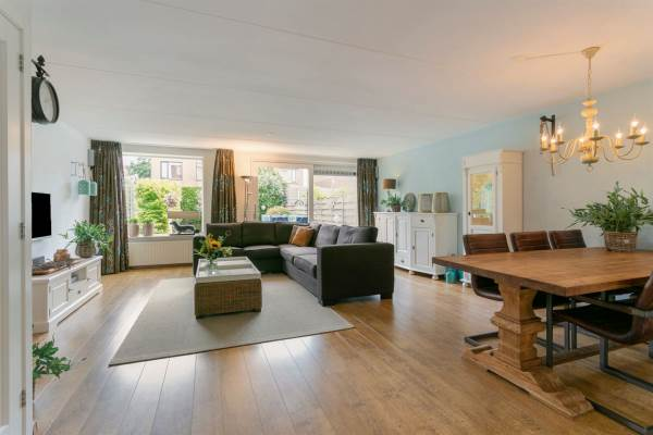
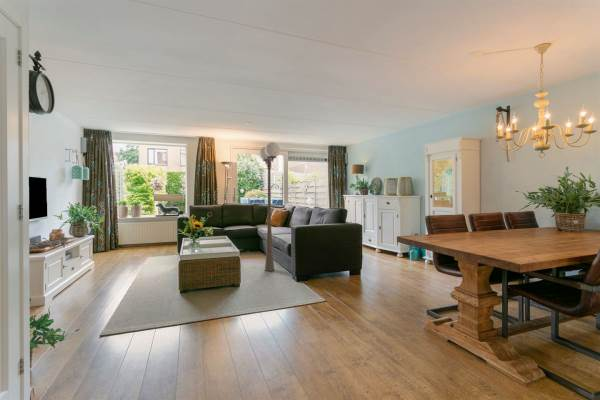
+ floor lamp [258,141,281,272]
